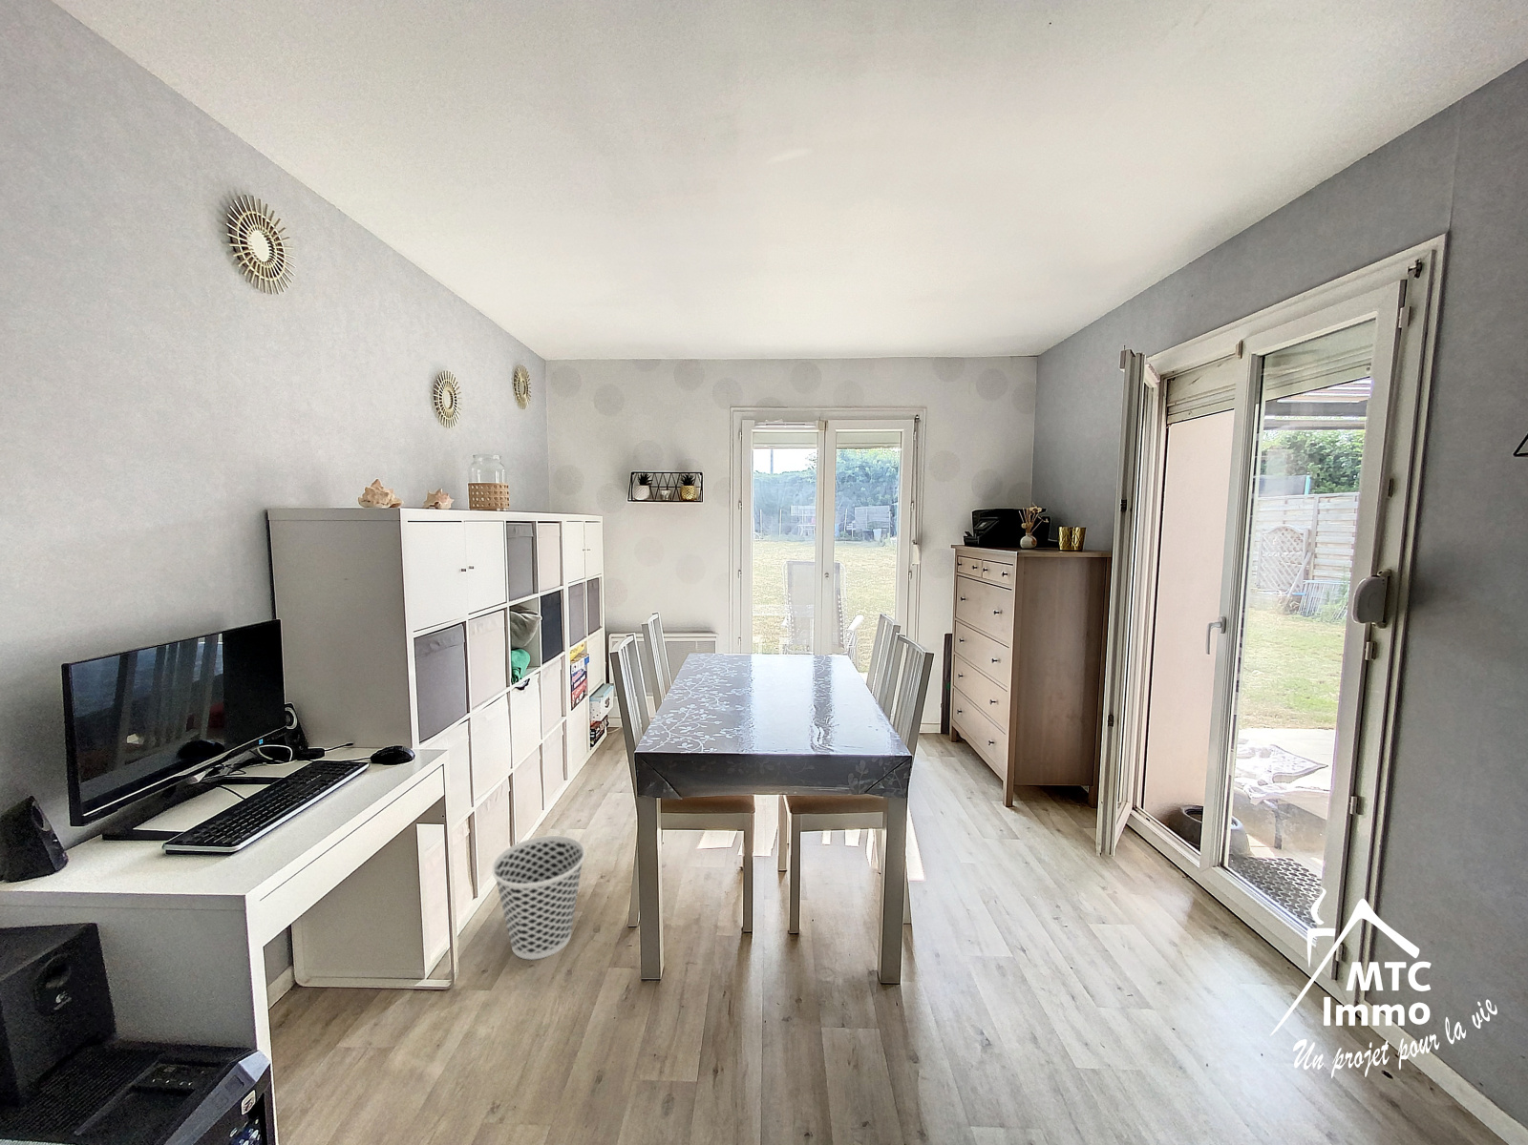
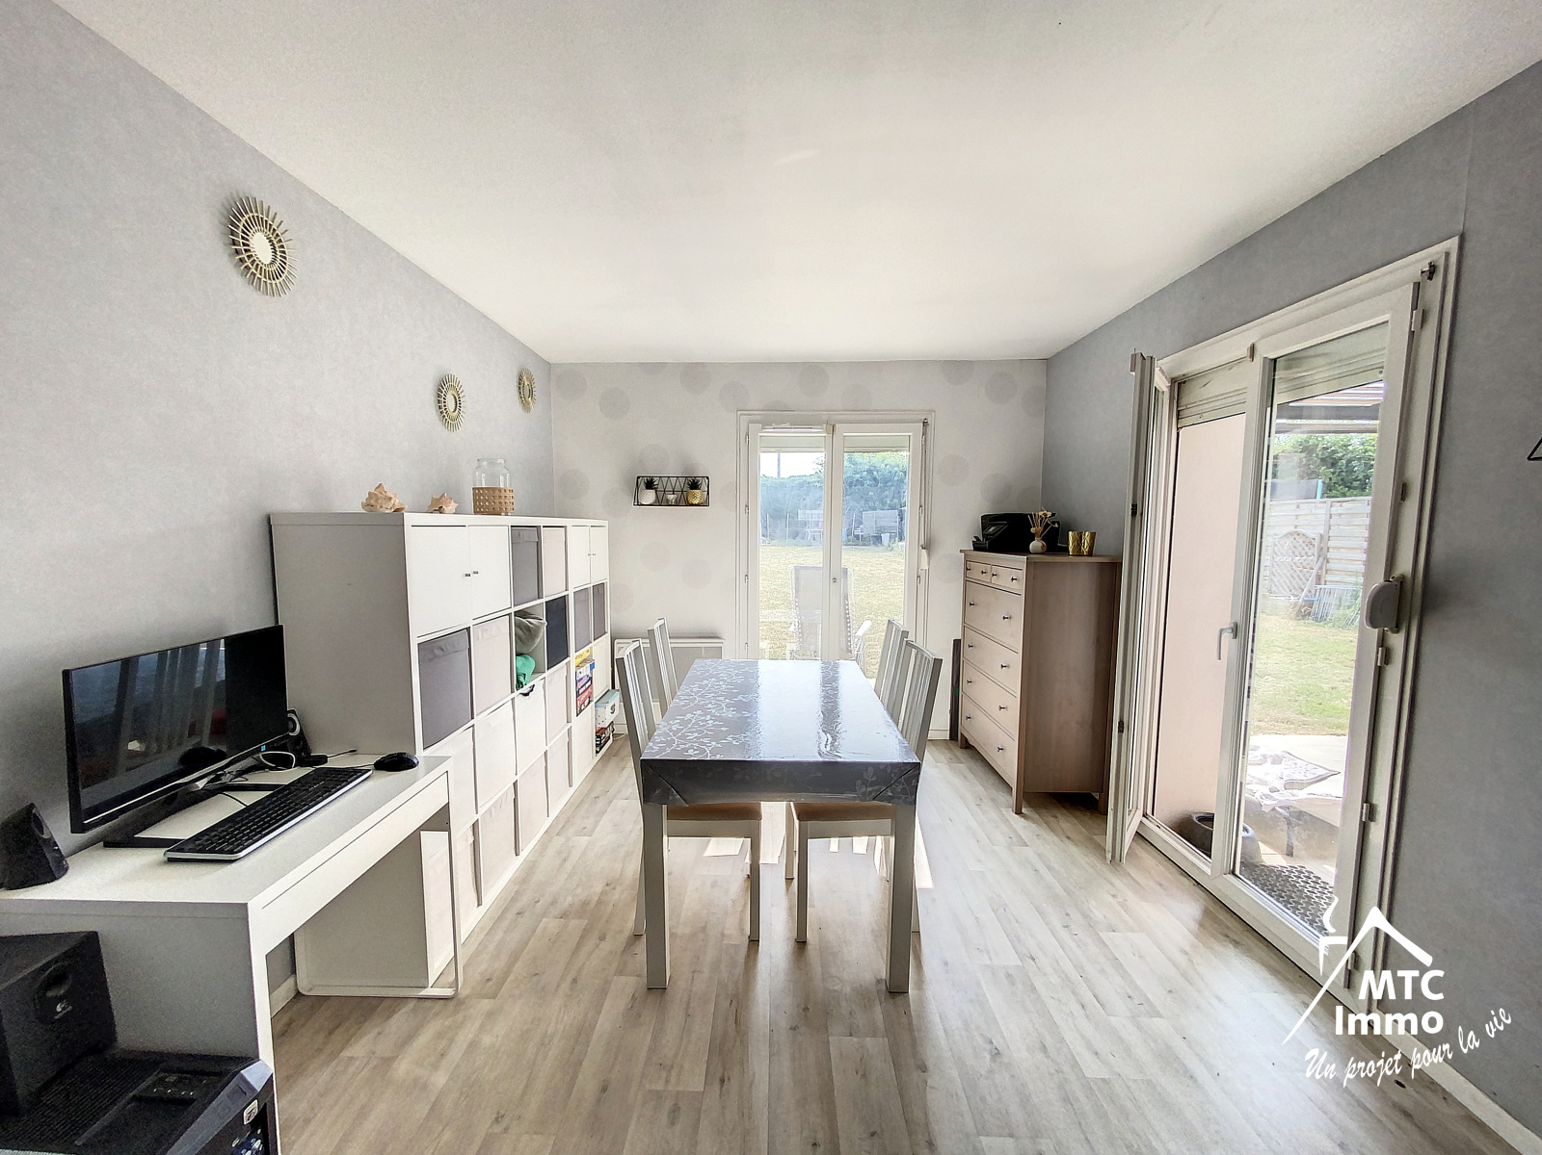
- wastebasket [491,835,586,961]
